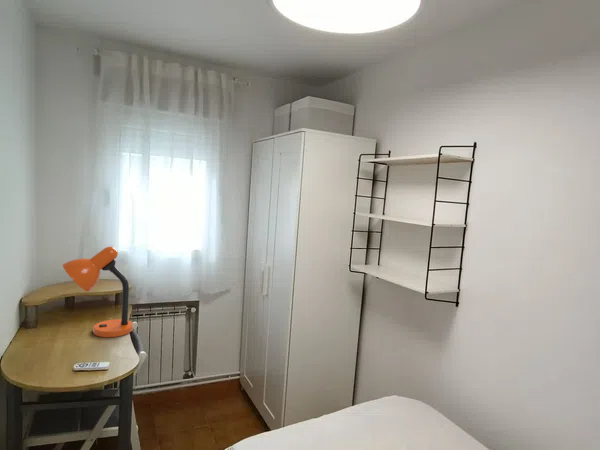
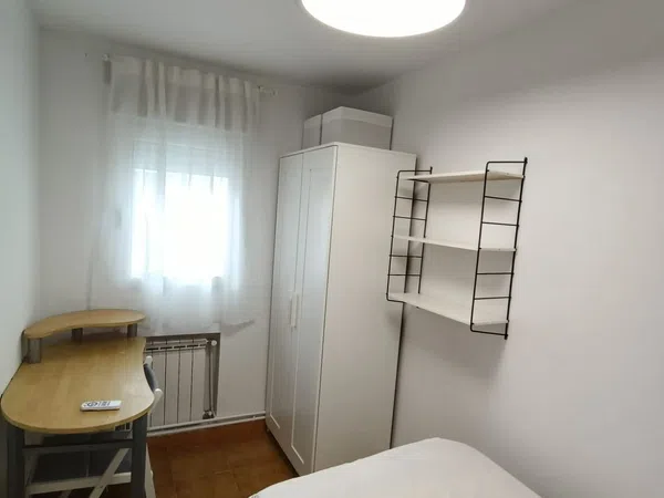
- desk lamp [62,246,134,338]
